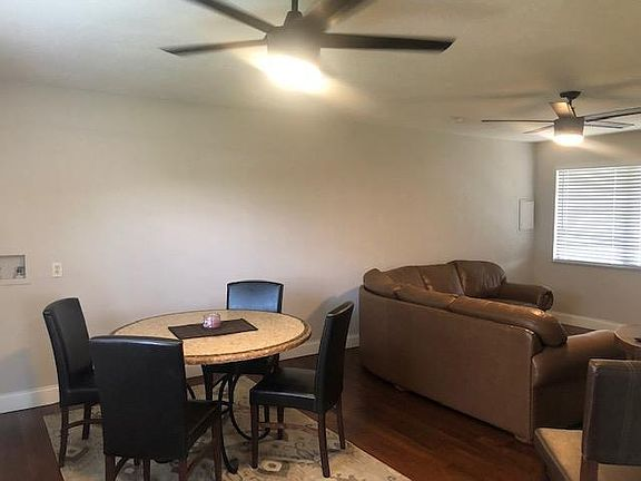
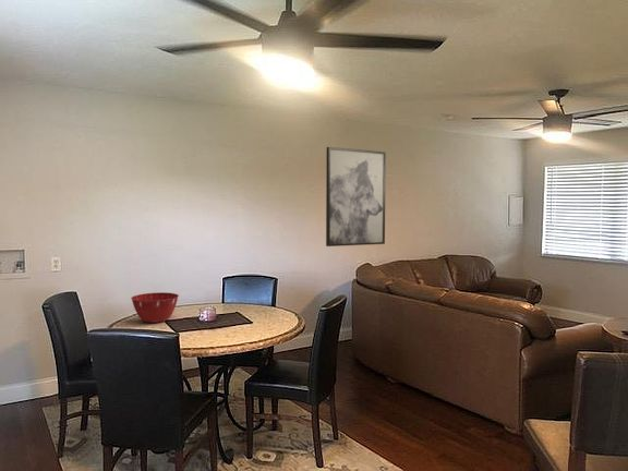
+ wall art [325,146,387,247]
+ mixing bowl [130,291,180,324]
